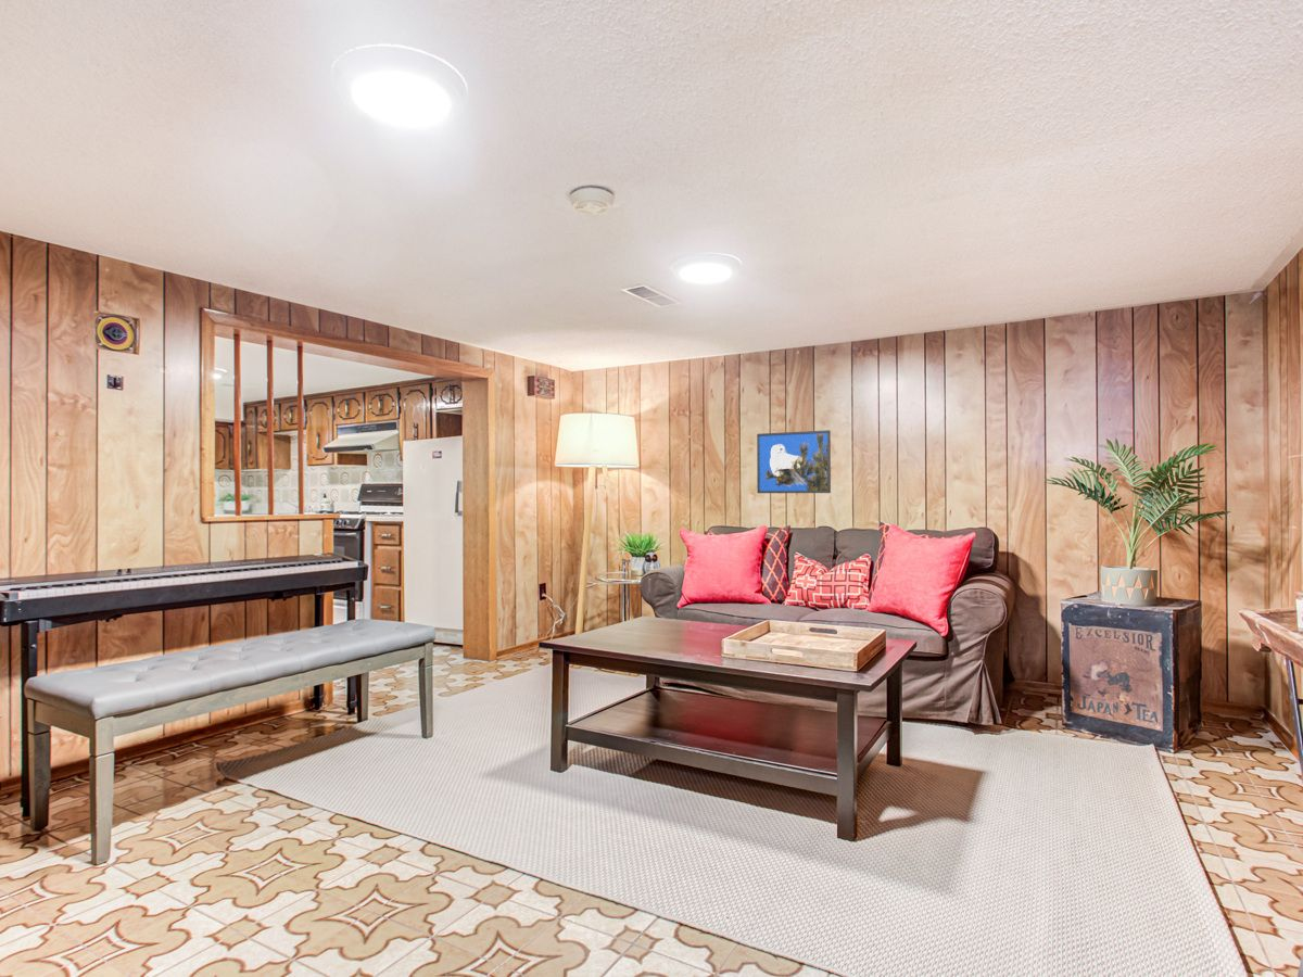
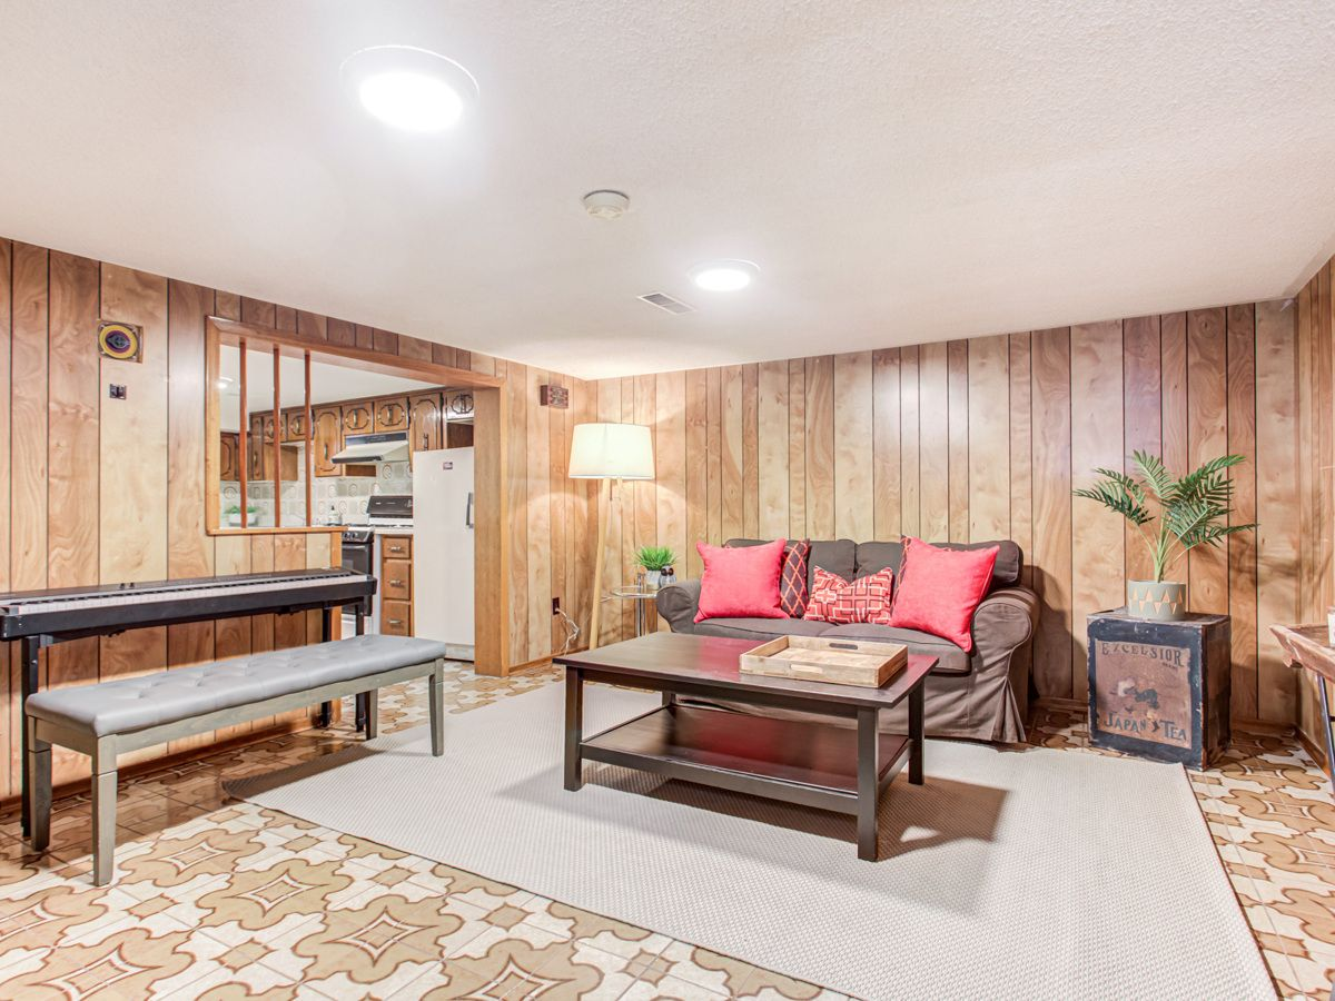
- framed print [756,429,832,494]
